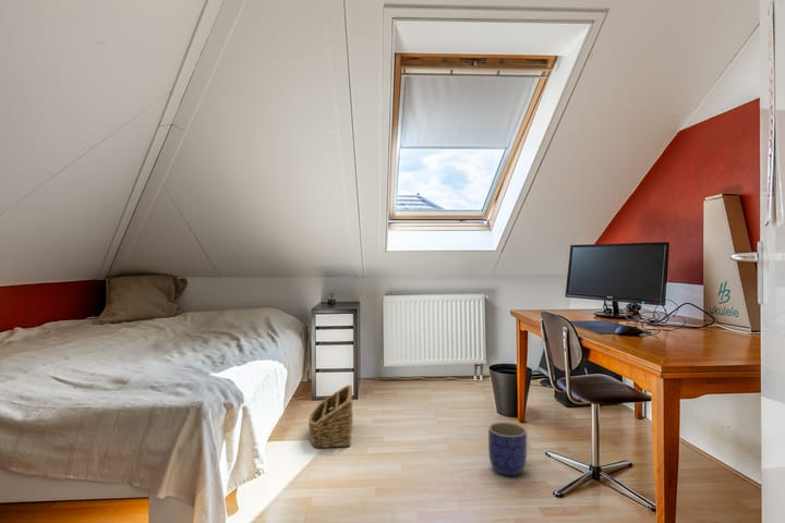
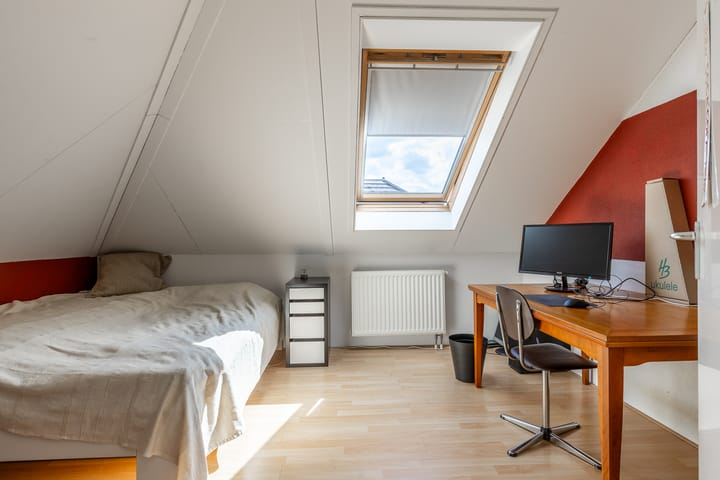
- basket [307,384,354,449]
- planter [487,421,528,476]
